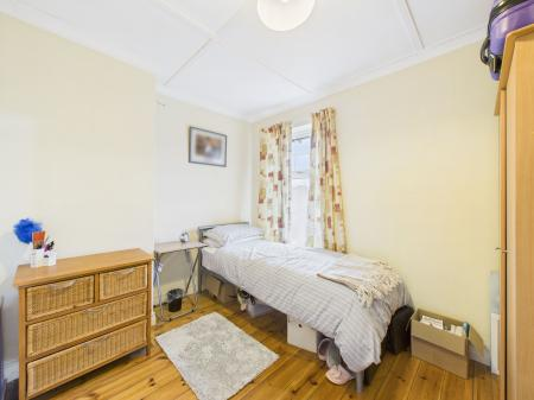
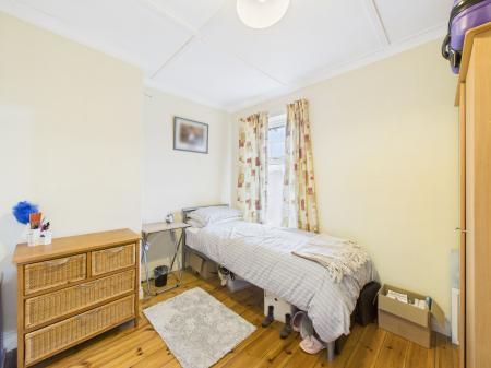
+ boots [261,304,294,339]
